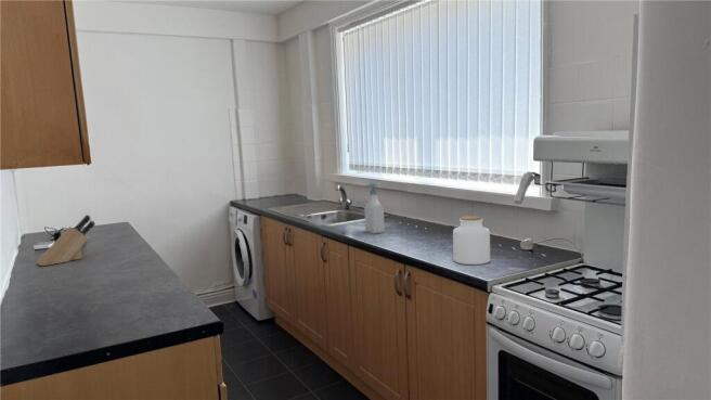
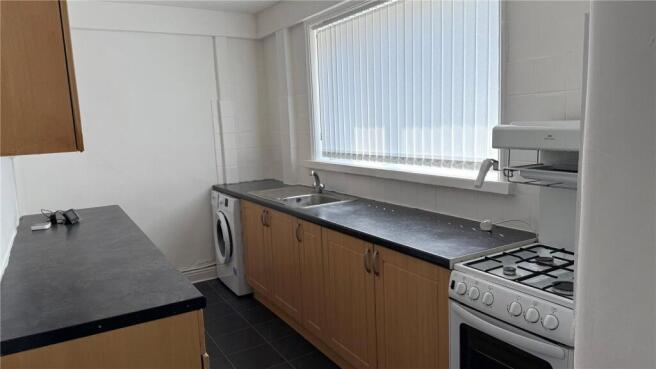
- jar [452,215,491,266]
- soap bottle [363,181,386,235]
- knife block [35,214,96,267]
